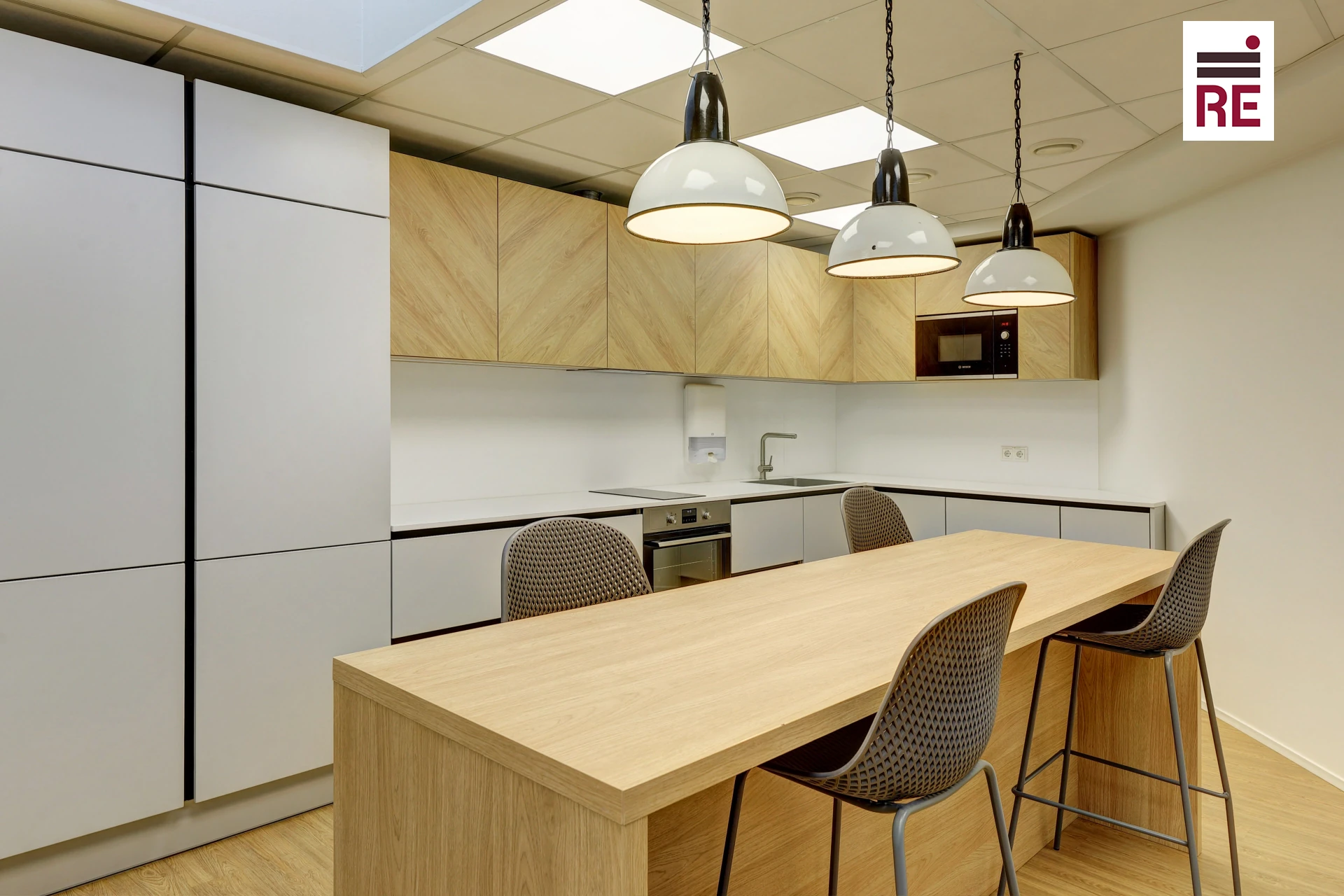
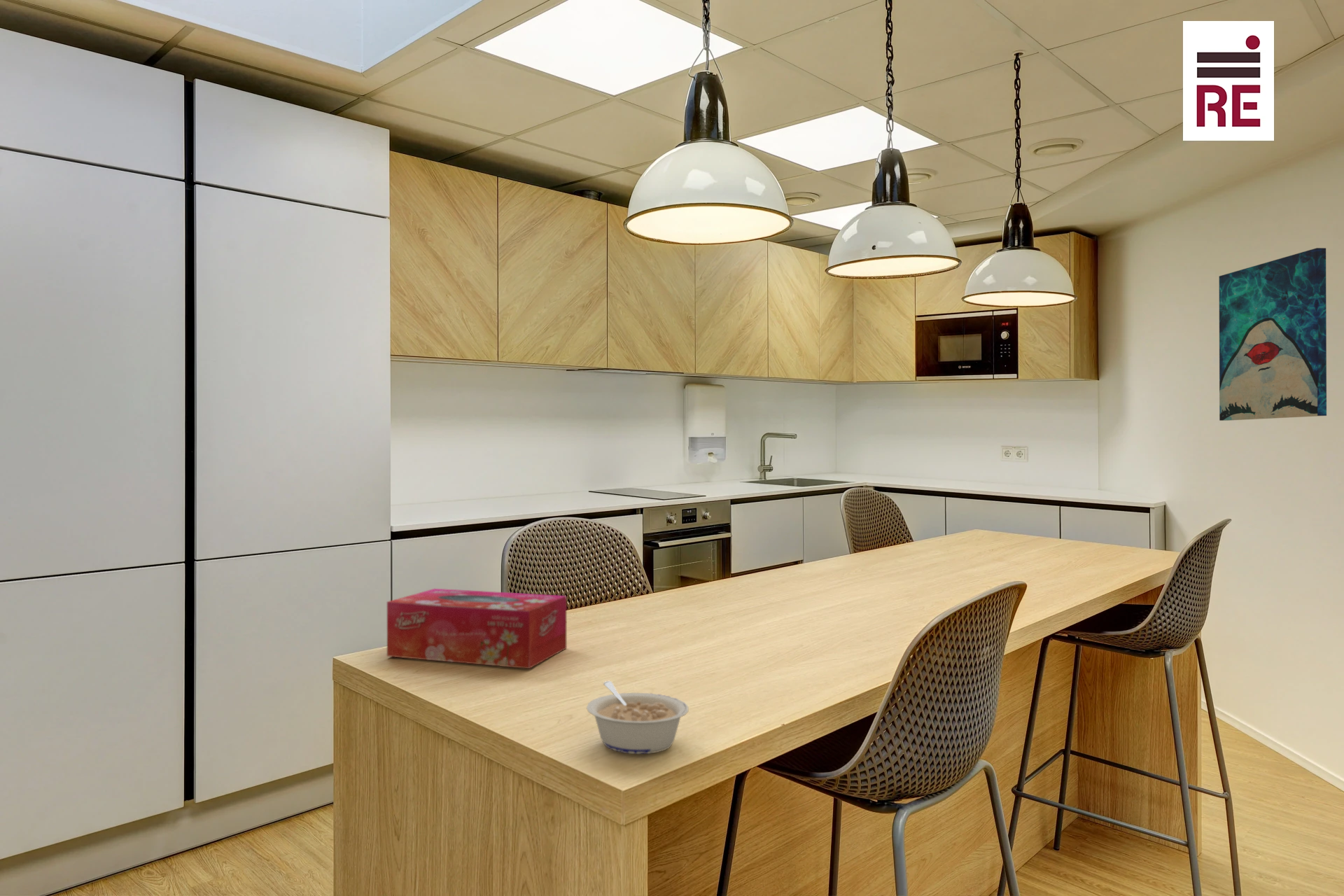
+ legume [586,680,689,755]
+ wall art [1219,247,1327,421]
+ tissue box [386,588,567,669]
